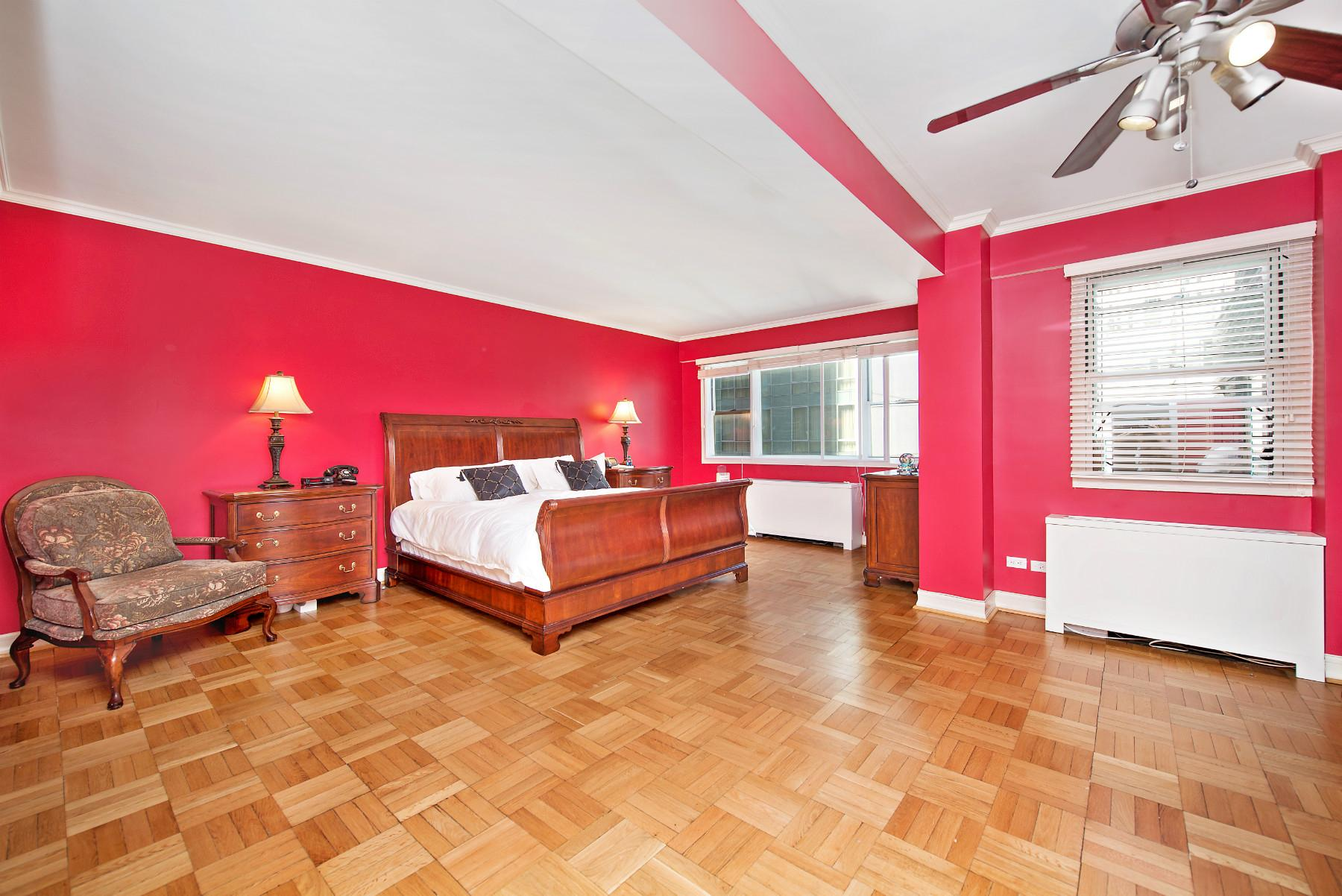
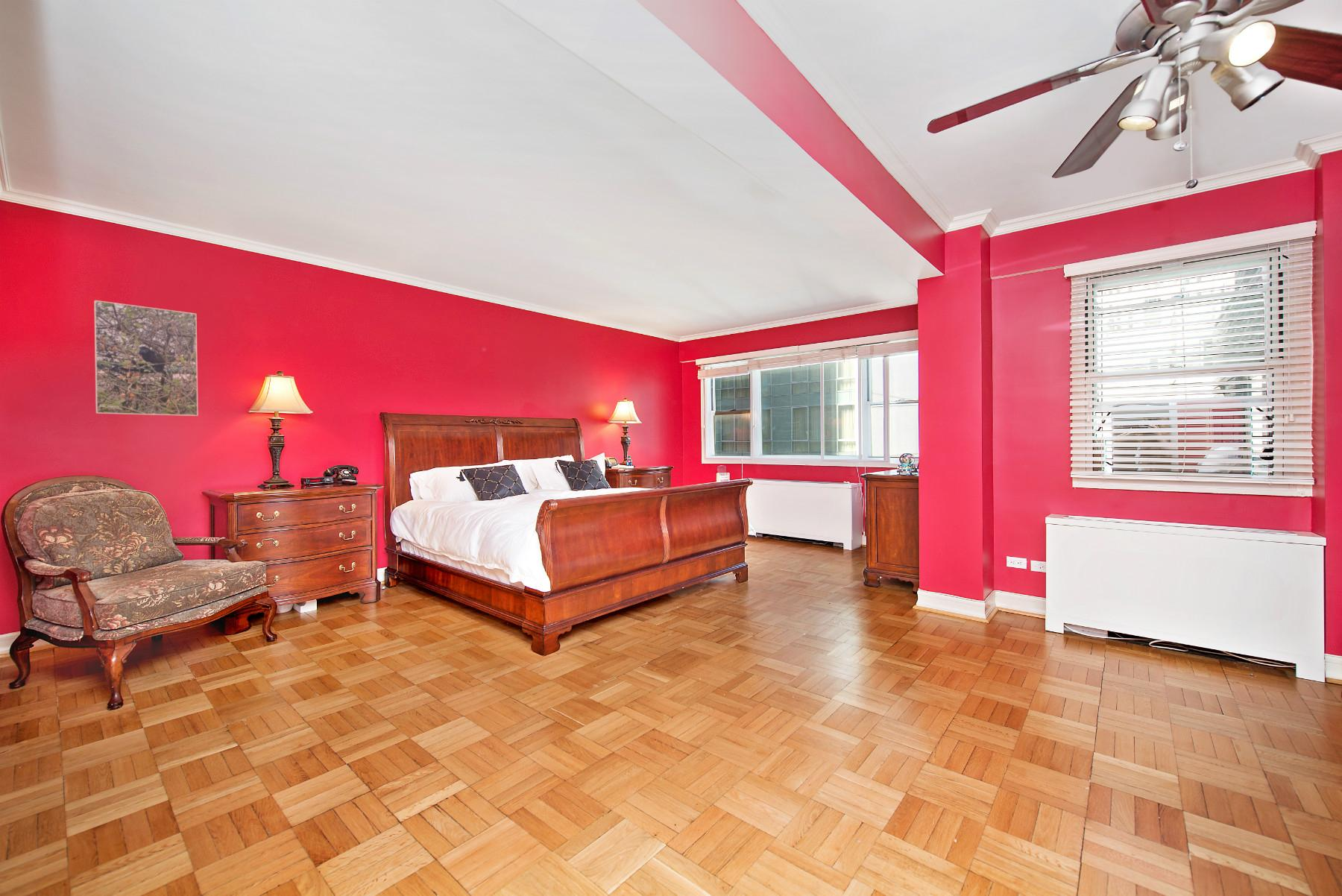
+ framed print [93,300,199,417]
